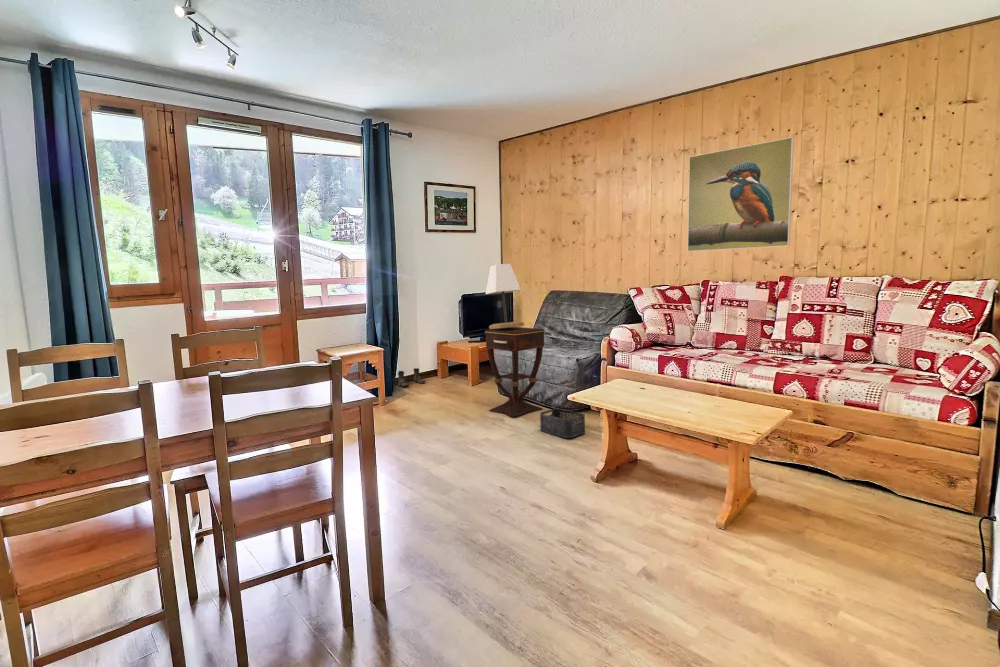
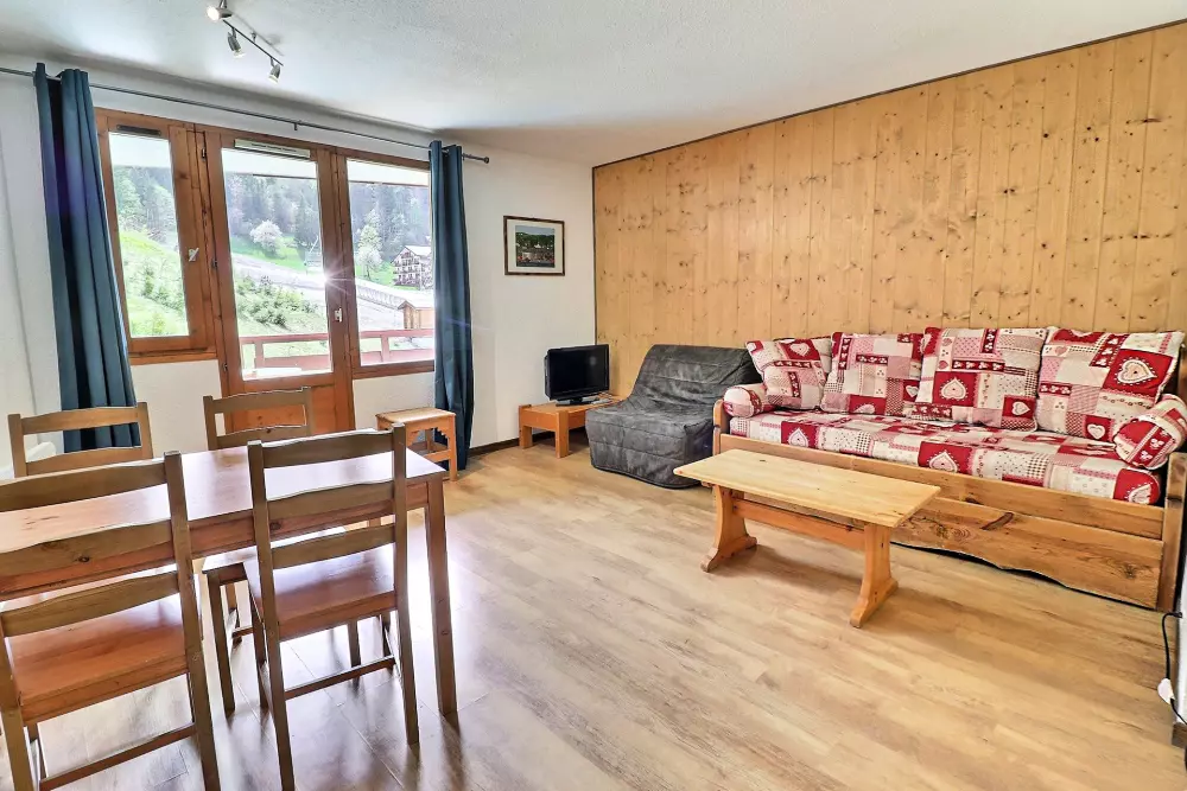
- lamp [485,263,525,330]
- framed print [687,136,795,252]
- side table [484,326,546,418]
- boots [397,367,426,388]
- storage bin [539,408,586,439]
